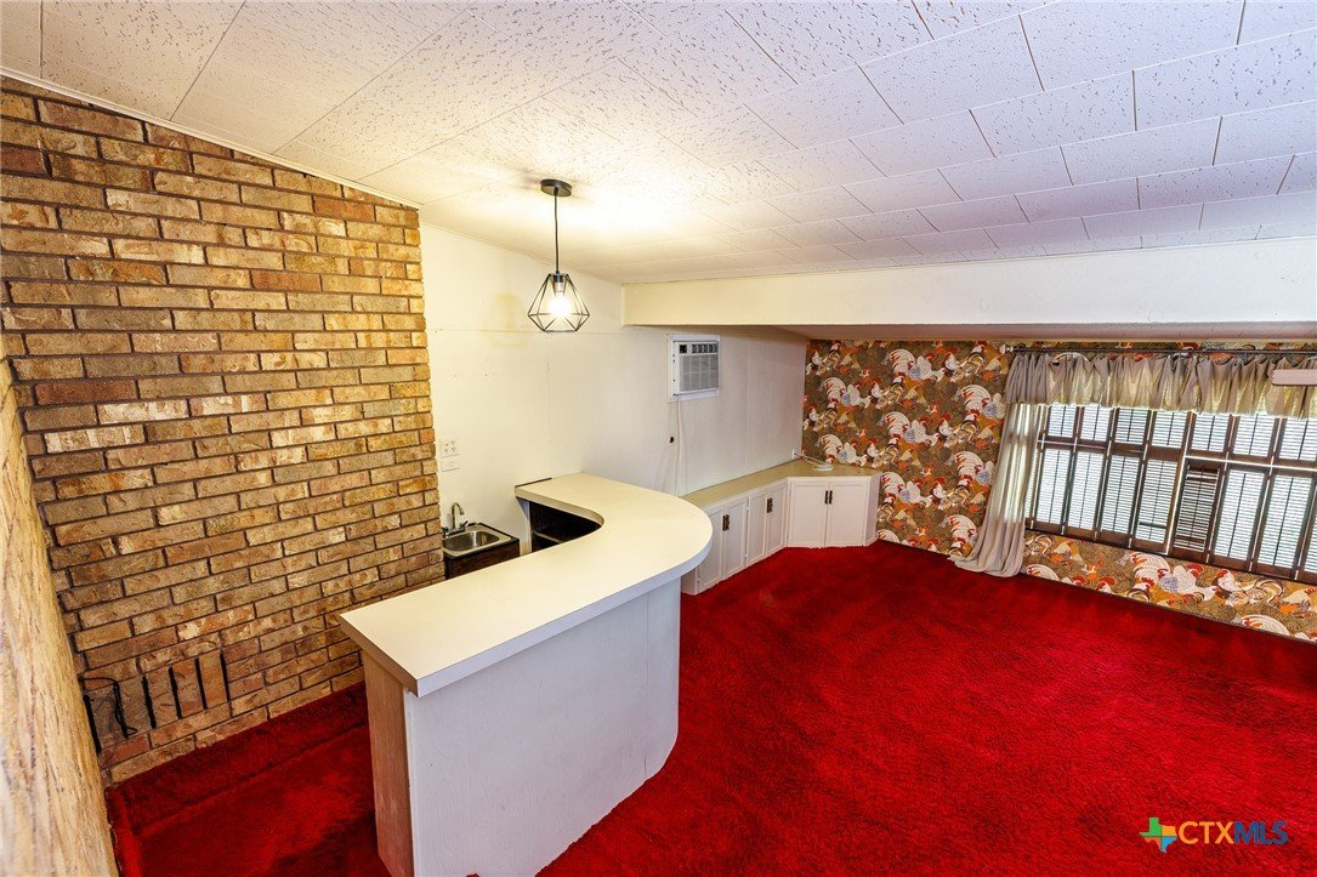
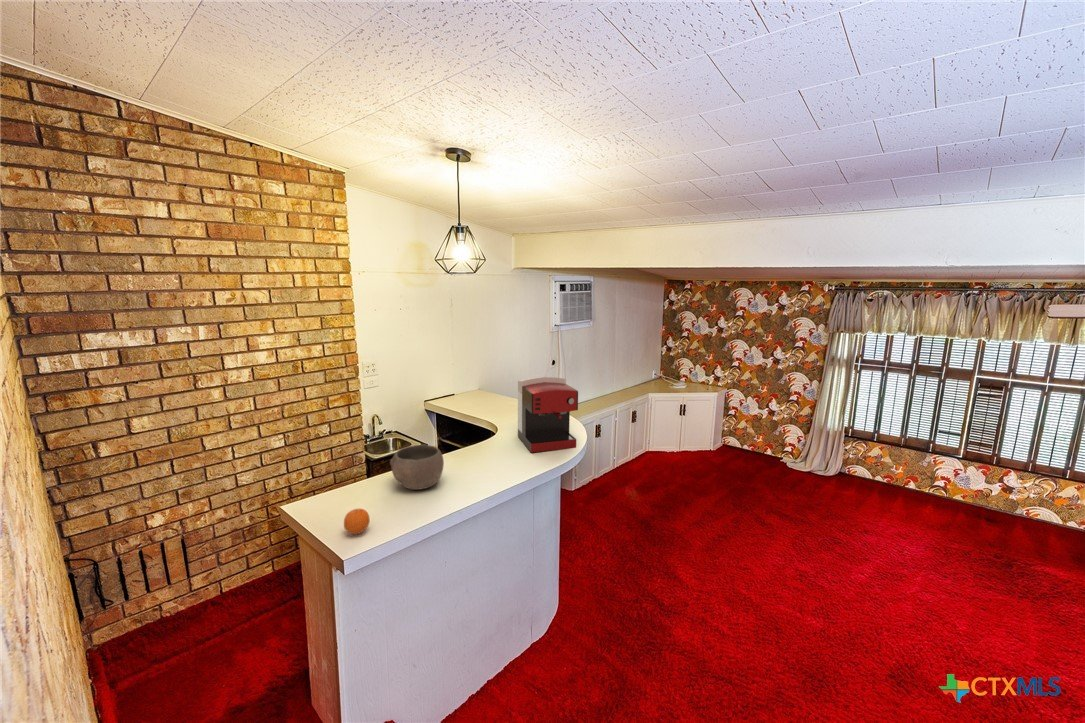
+ fruit [343,508,371,535]
+ bowl [389,444,445,491]
+ coffee maker [517,376,579,453]
